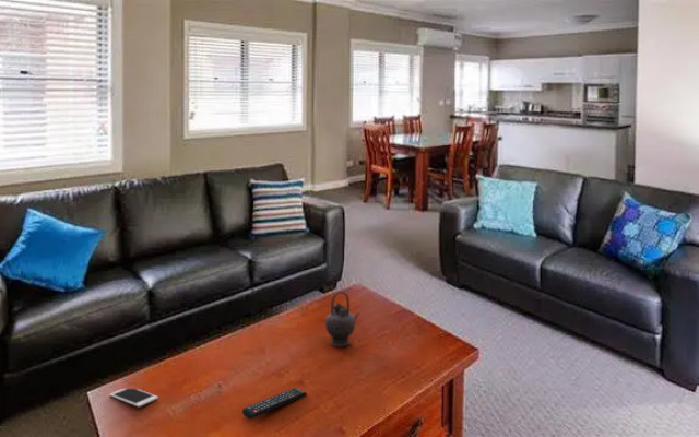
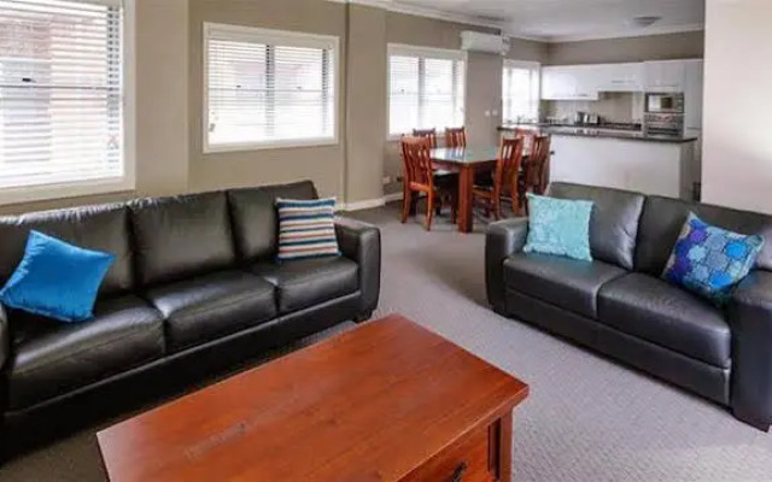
- cell phone [108,388,159,409]
- remote control [241,387,308,421]
- teapot [324,291,362,347]
